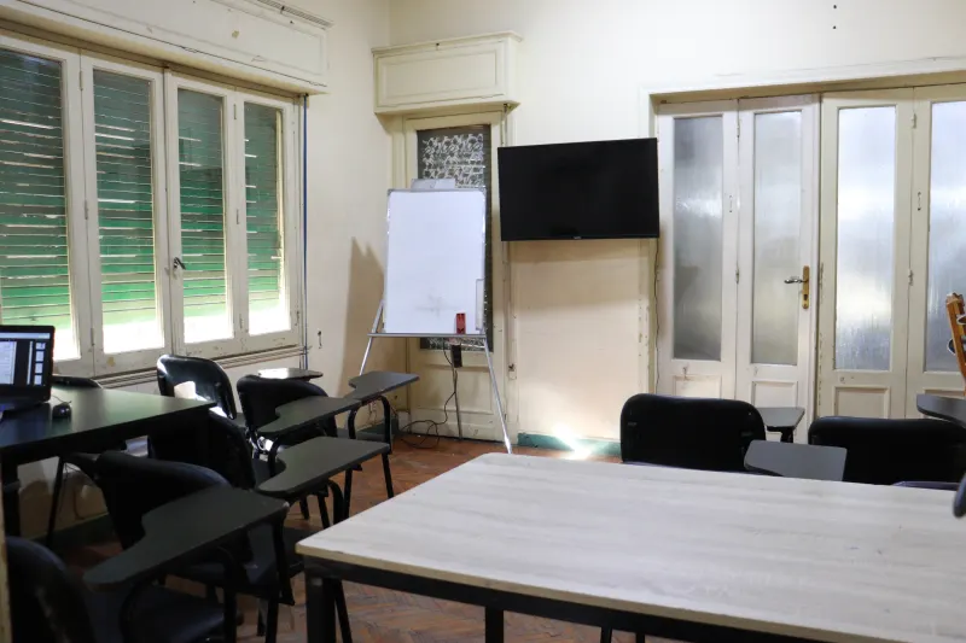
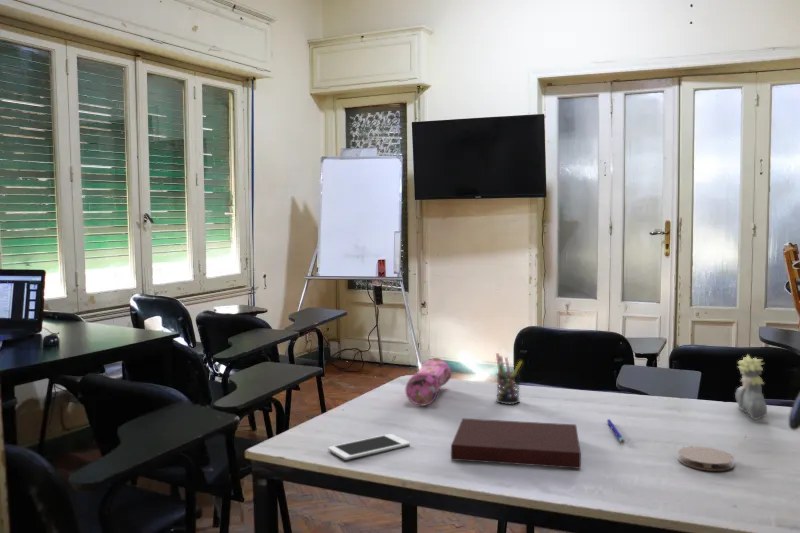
+ pencil case [404,357,452,407]
+ bust sculpture [734,354,768,420]
+ notebook [450,418,582,470]
+ cell phone [327,433,411,461]
+ pen holder [495,352,523,405]
+ pen [606,418,626,444]
+ coaster [677,445,735,472]
